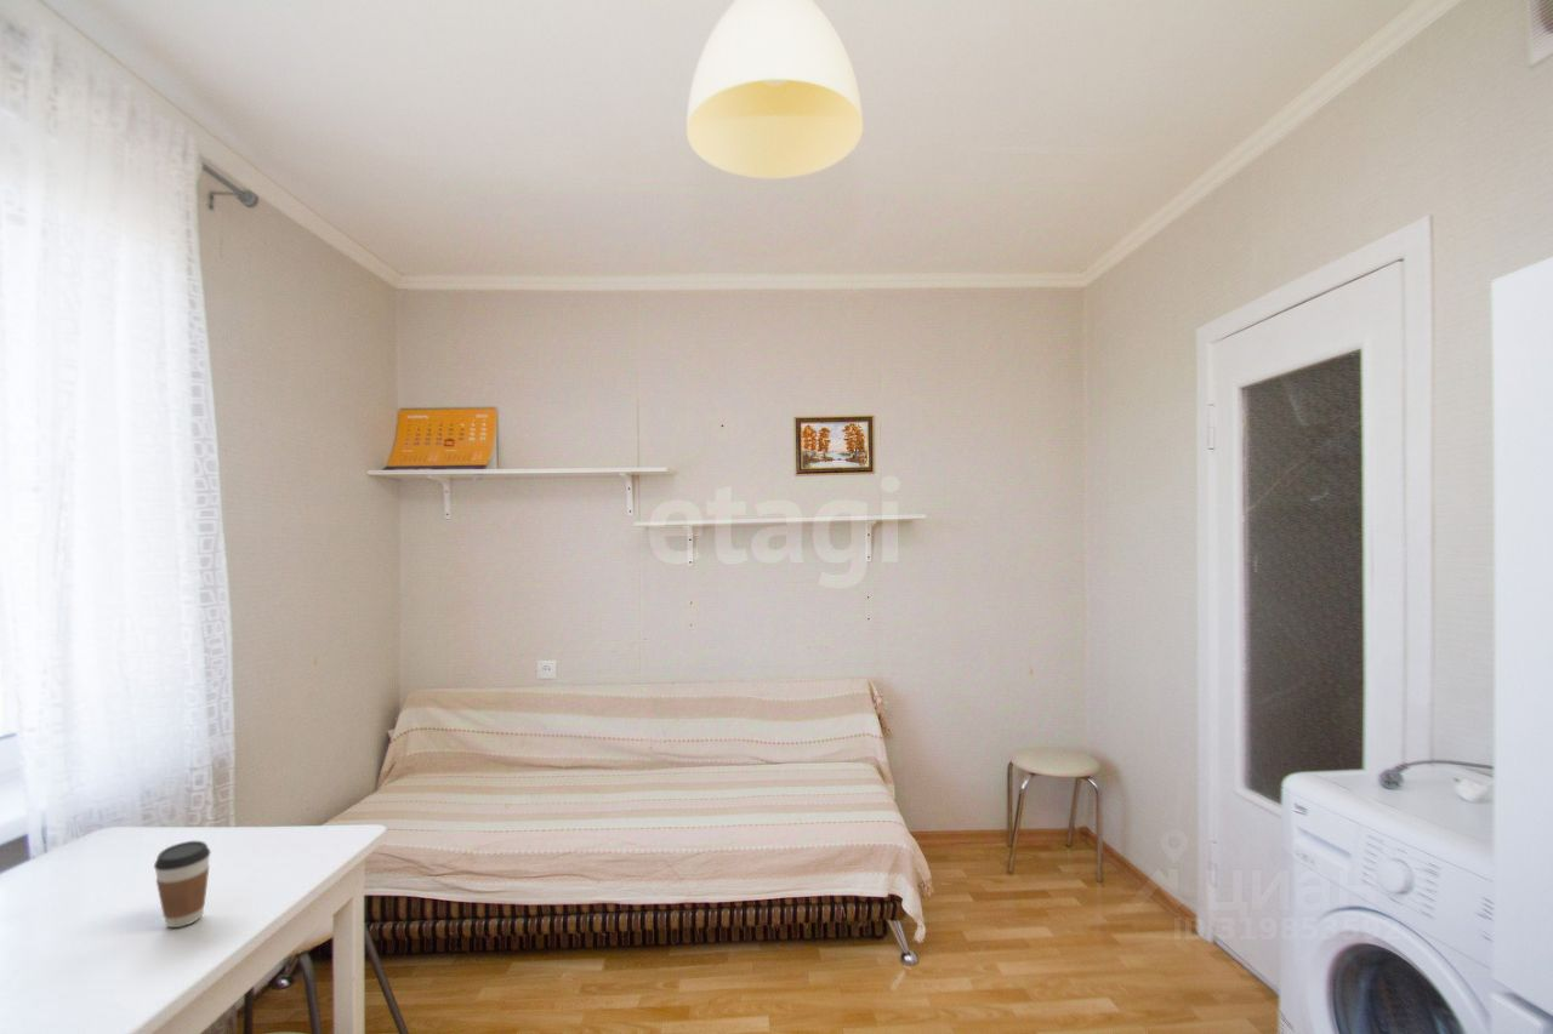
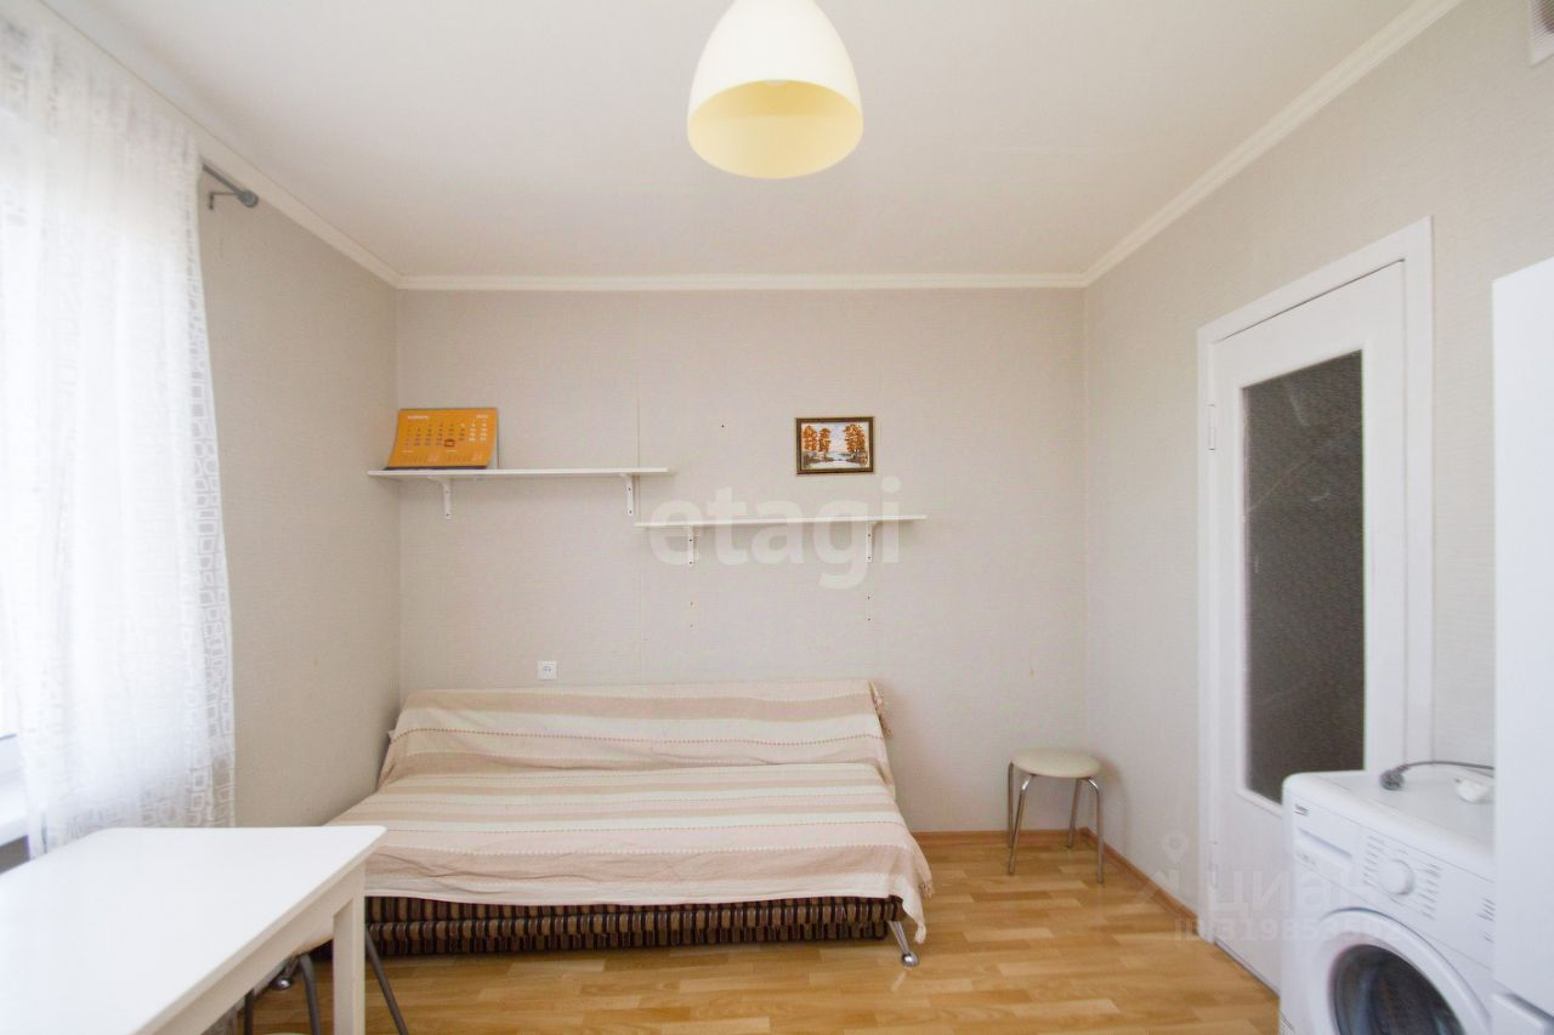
- coffee cup [153,840,211,929]
